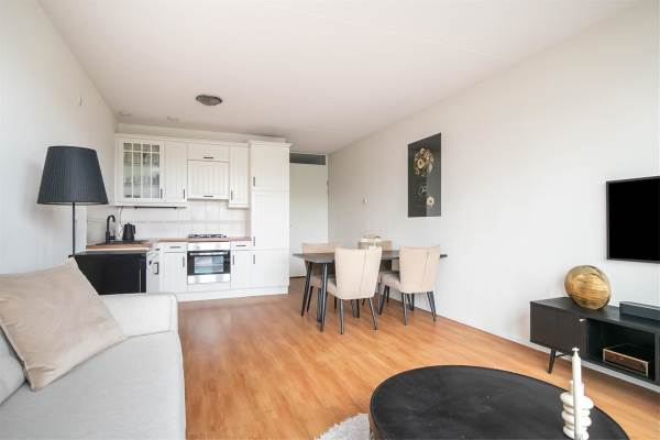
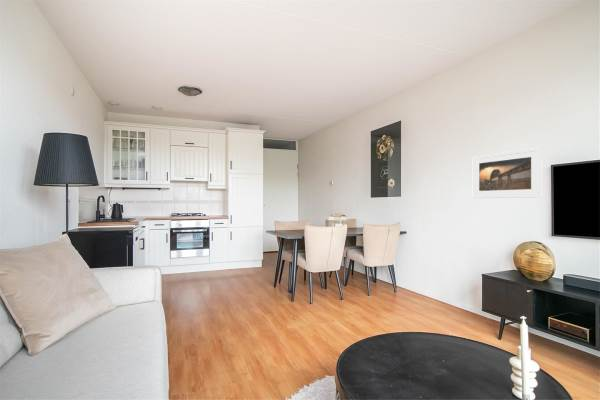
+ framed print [472,146,543,199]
